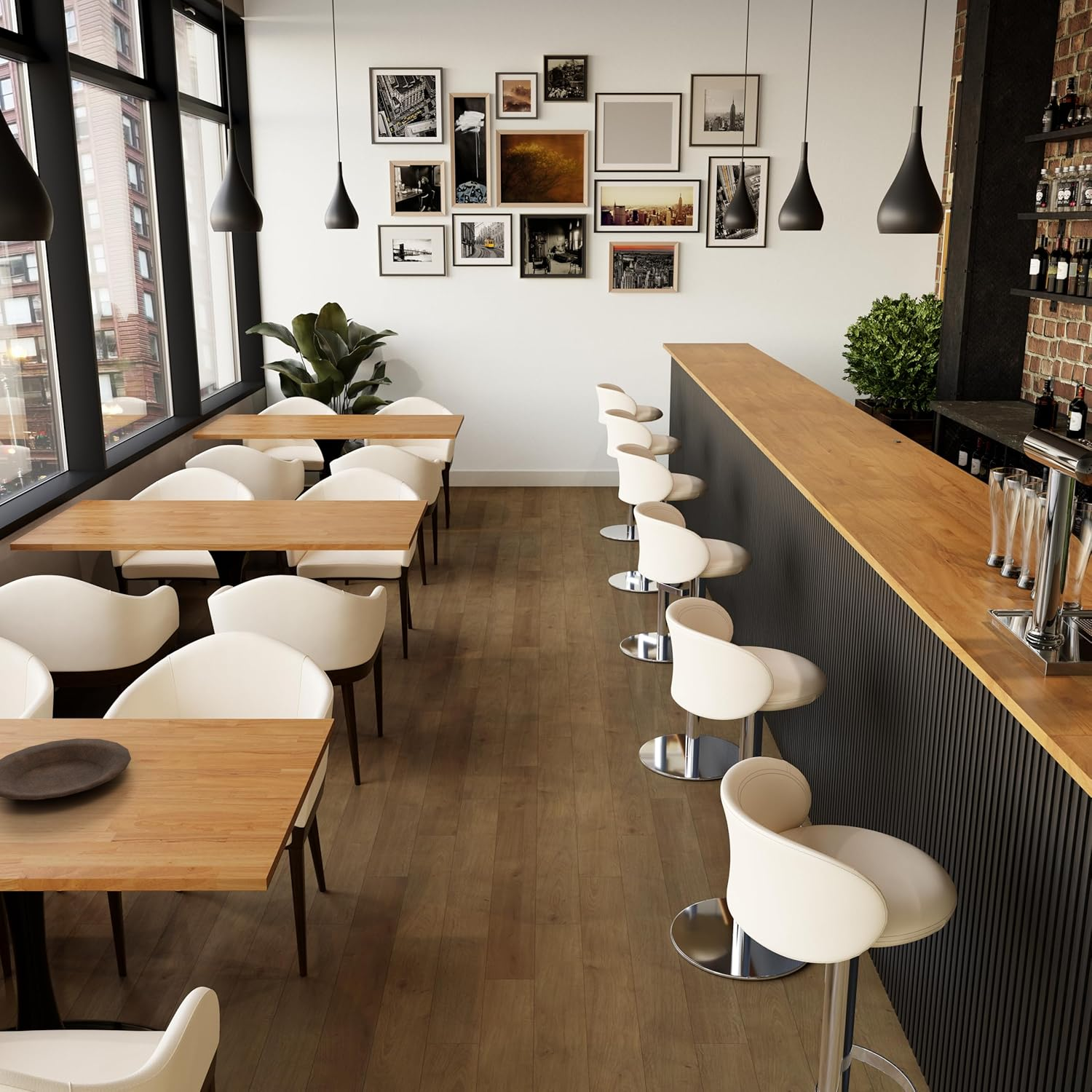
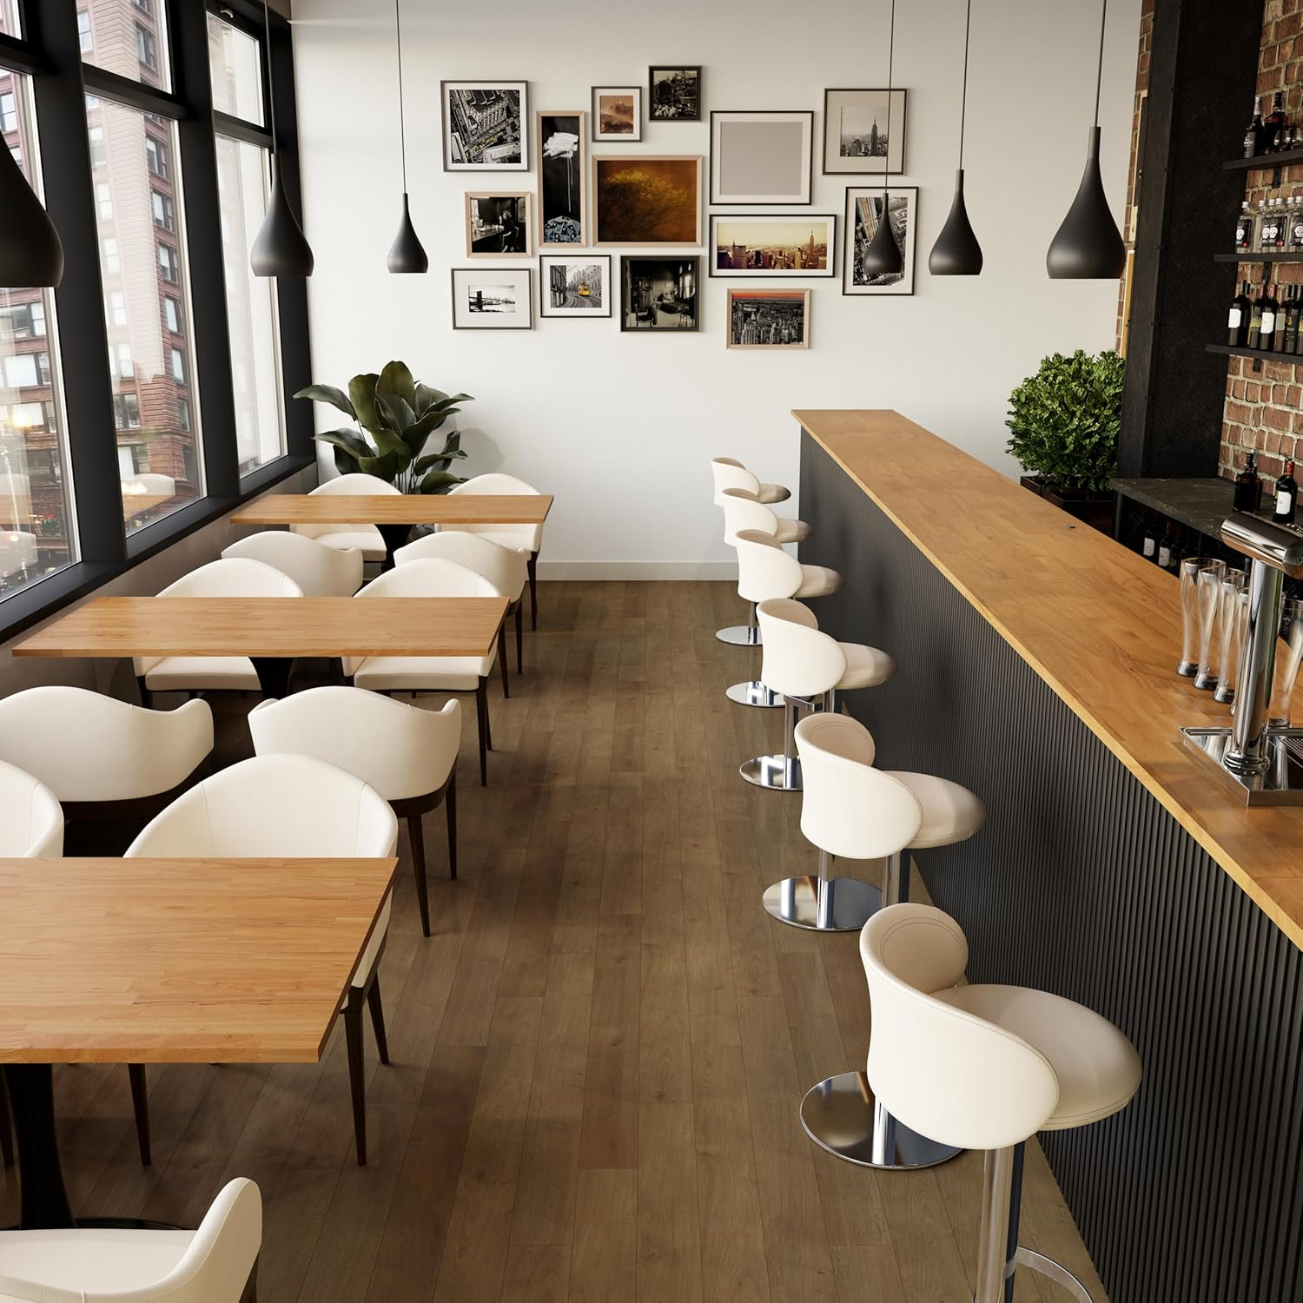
- plate [0,737,132,801]
